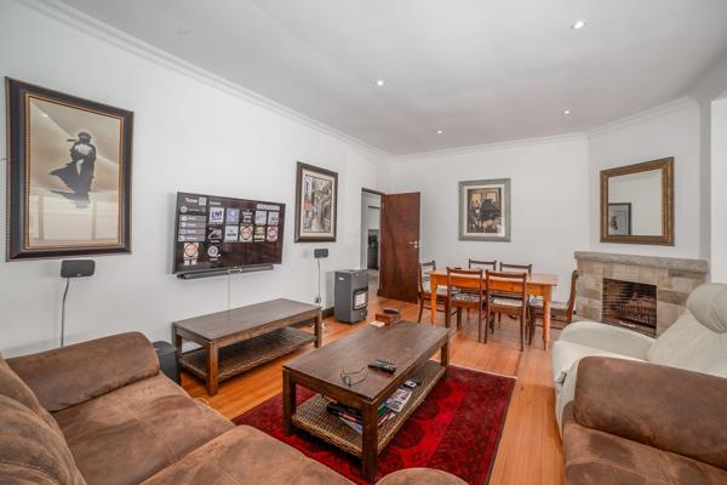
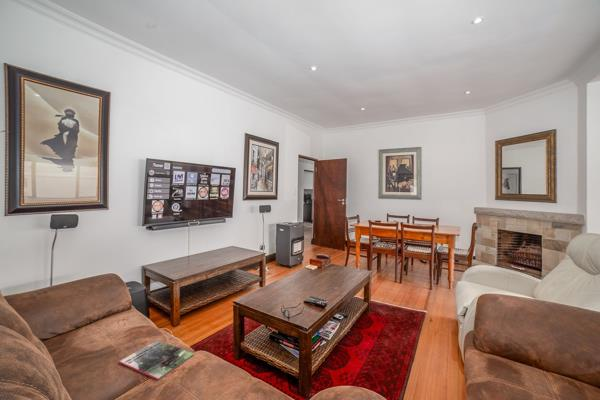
+ magazine [118,340,195,381]
